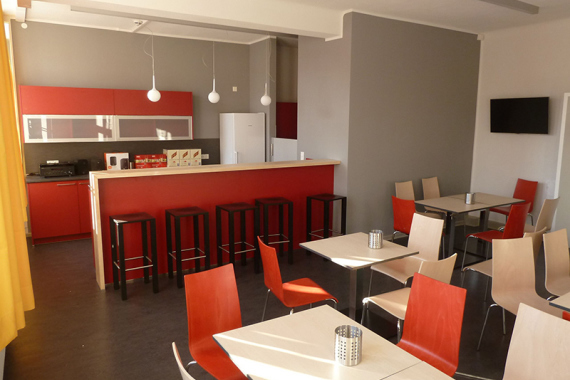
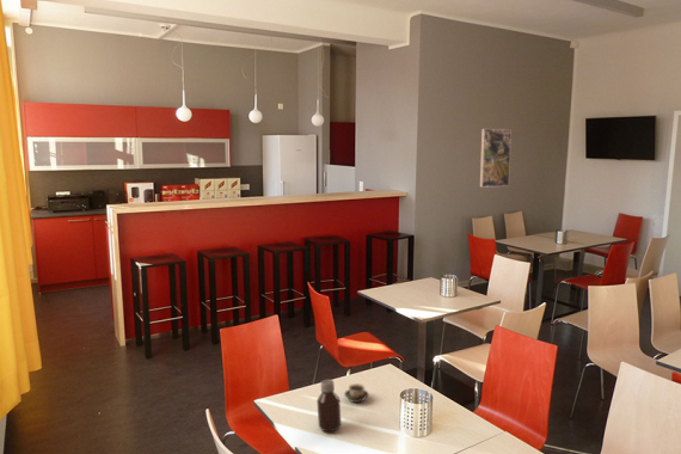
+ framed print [479,128,513,189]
+ bottle [315,379,342,432]
+ cup [343,382,370,404]
